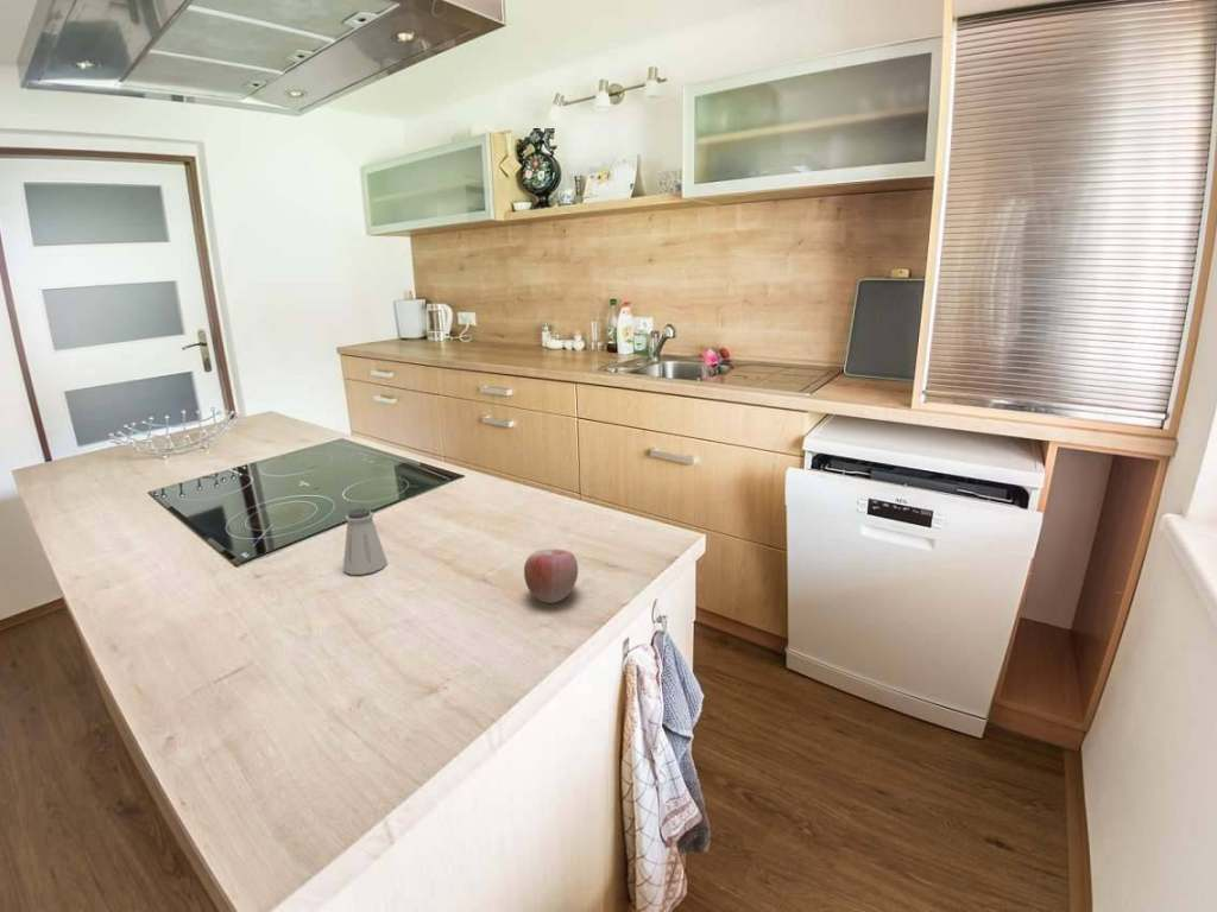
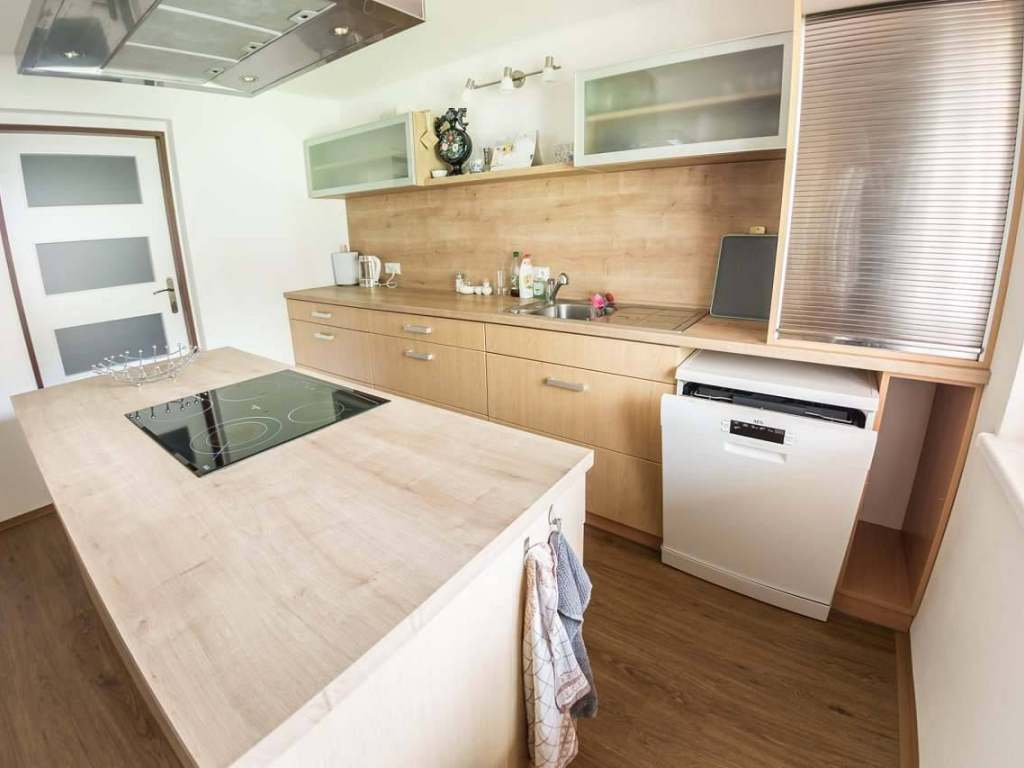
- saltshaker [342,507,389,576]
- apple [523,547,579,604]
